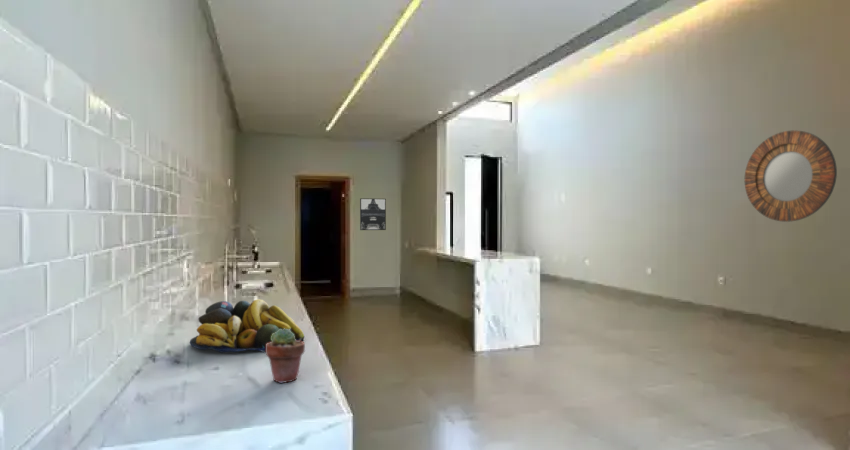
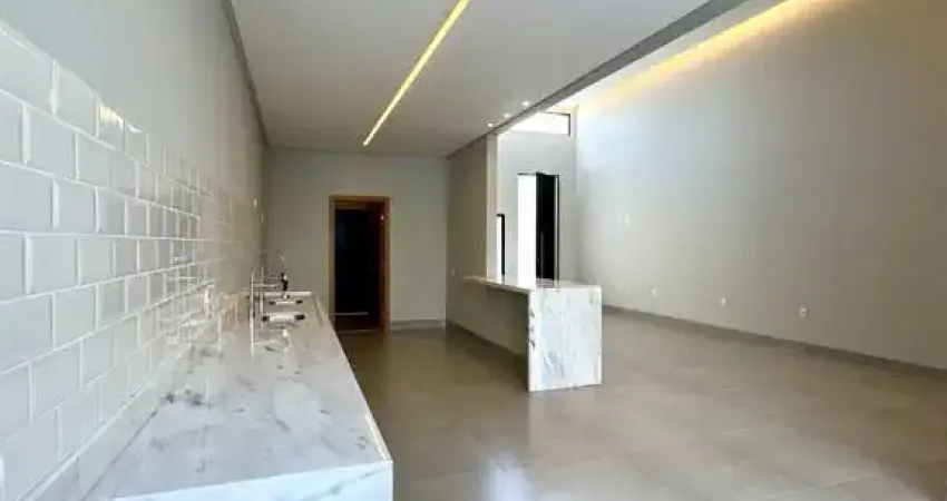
- potted succulent [265,328,306,384]
- home mirror [743,130,838,223]
- fruit bowl [188,298,305,354]
- wall art [359,197,387,231]
